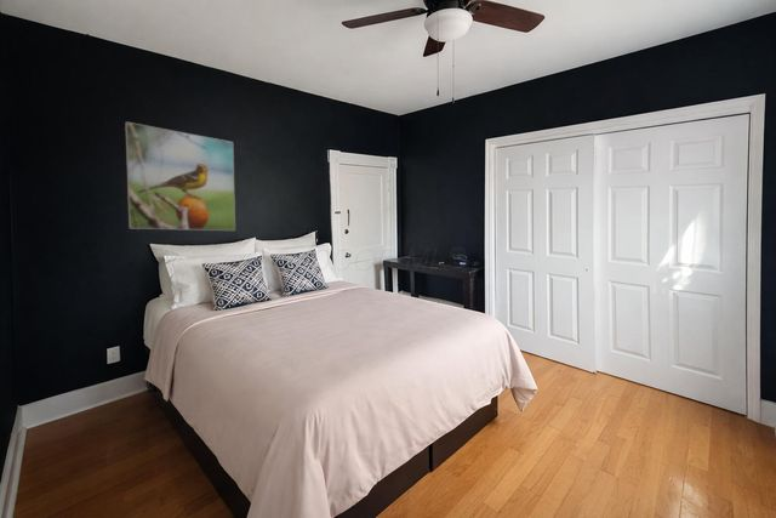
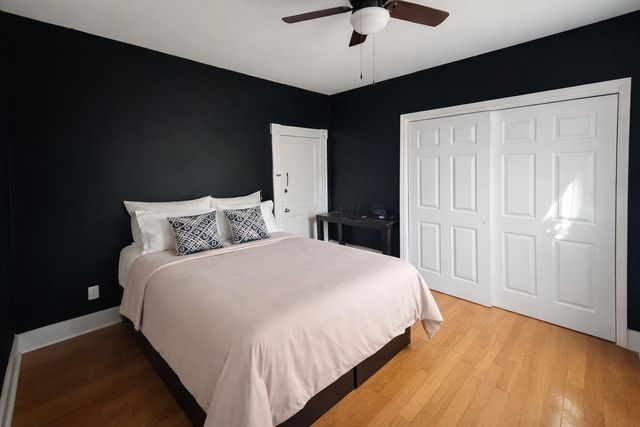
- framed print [124,121,236,232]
